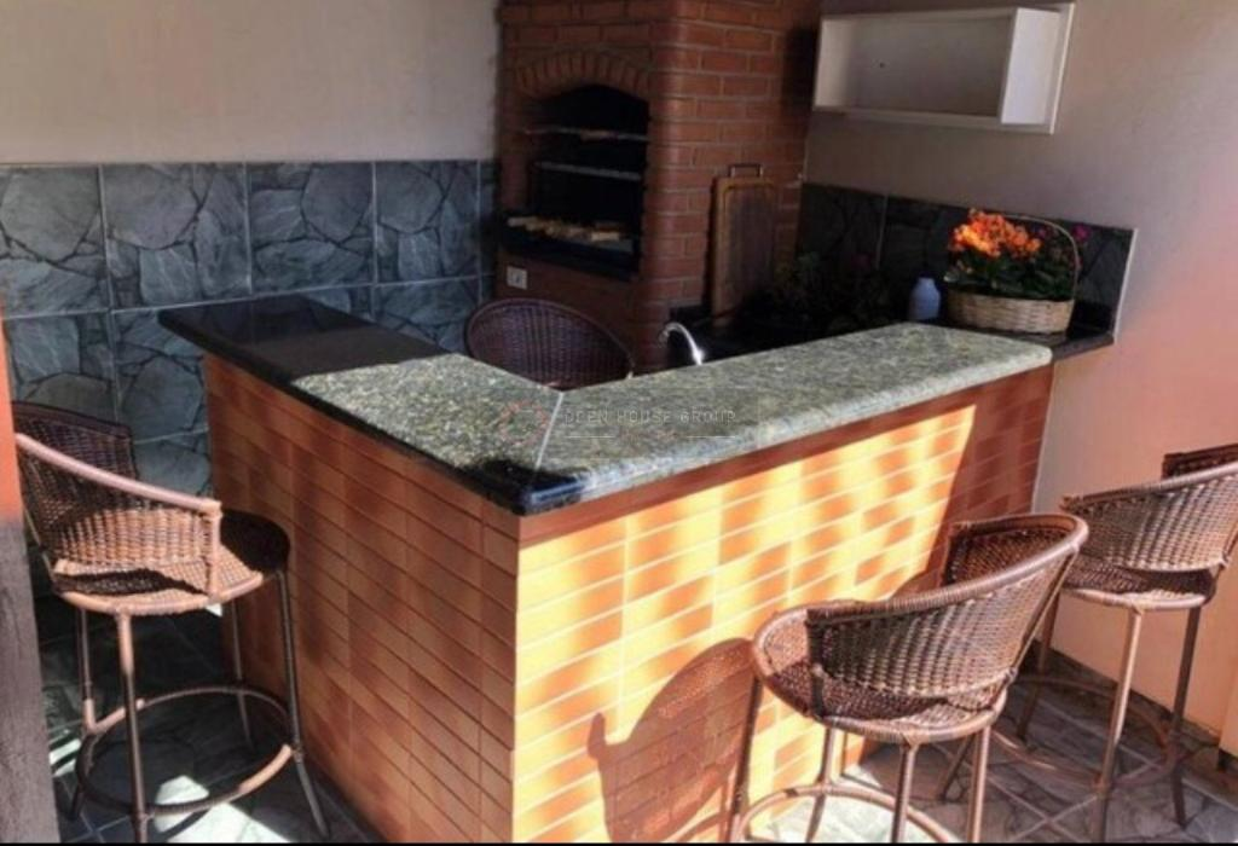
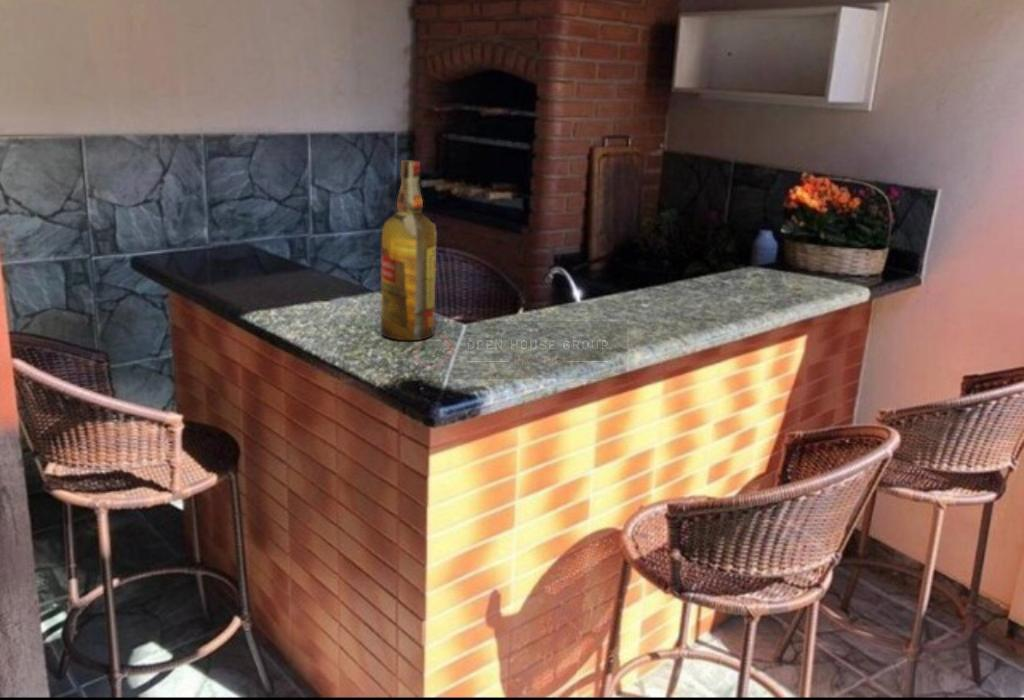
+ liquor bottle [380,159,437,341]
